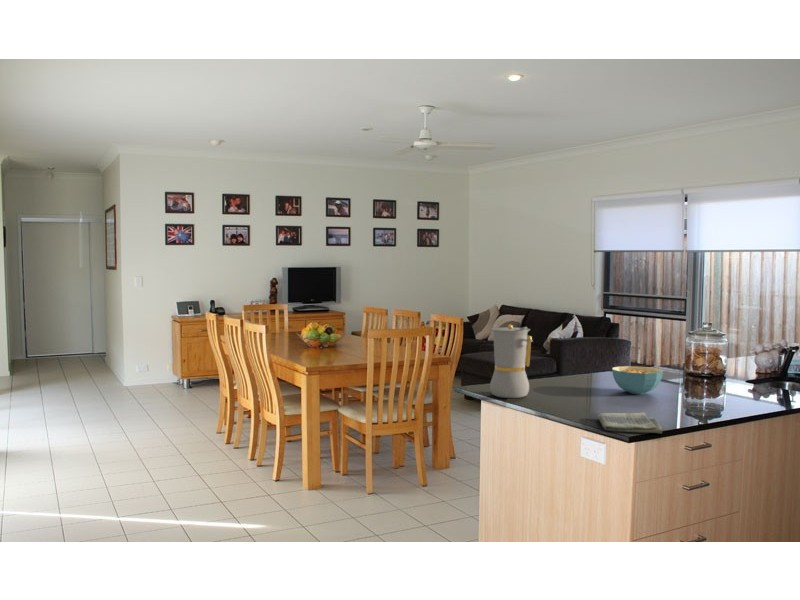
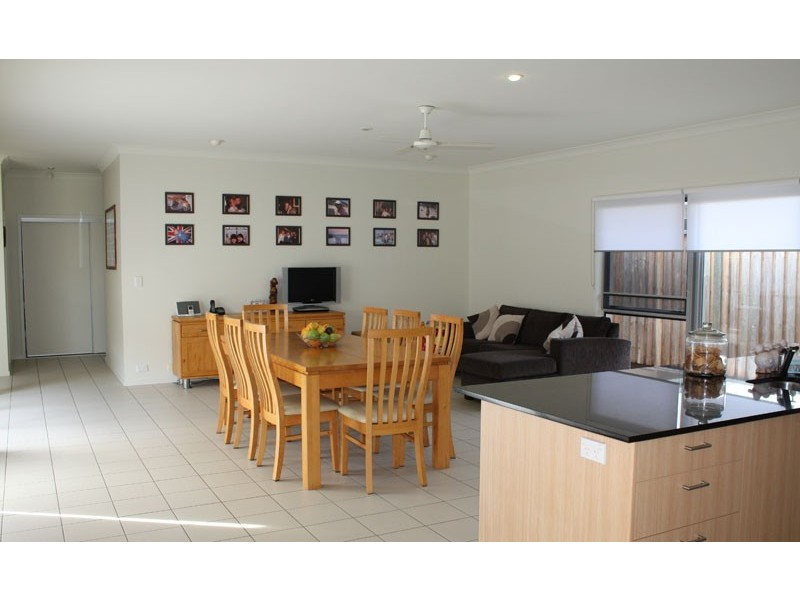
- cereal bowl [611,365,664,395]
- dish towel [597,412,663,434]
- coffee maker [489,324,534,399]
